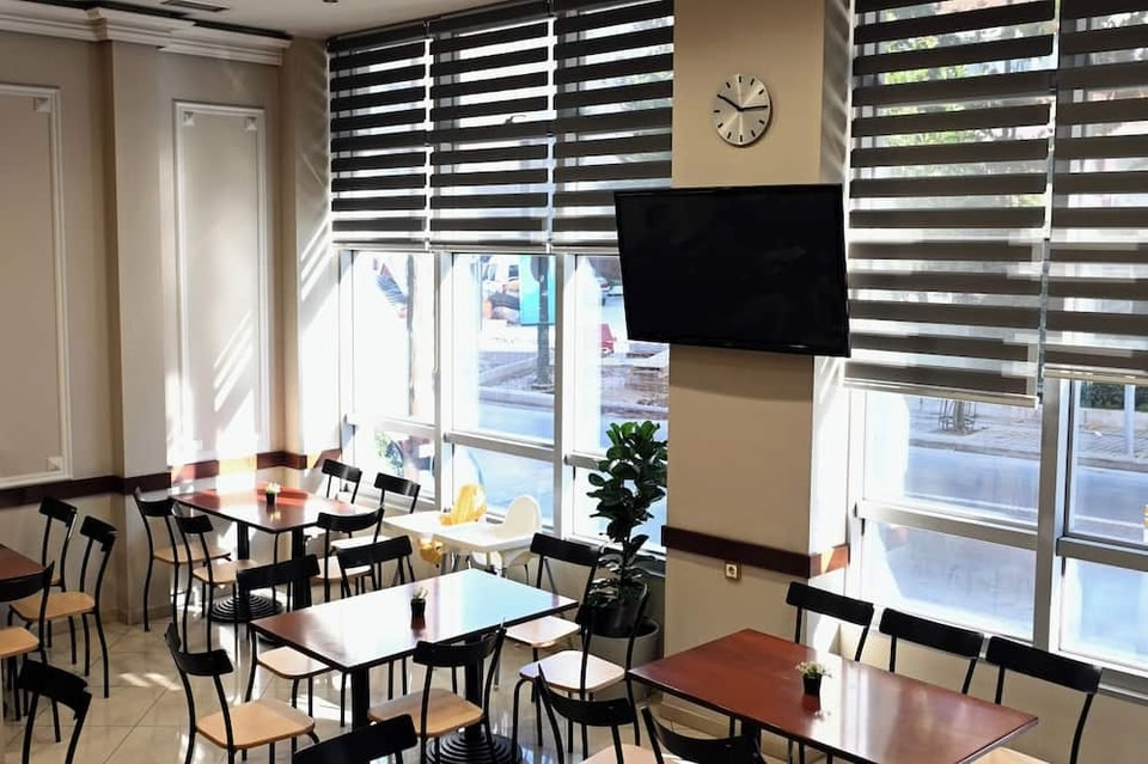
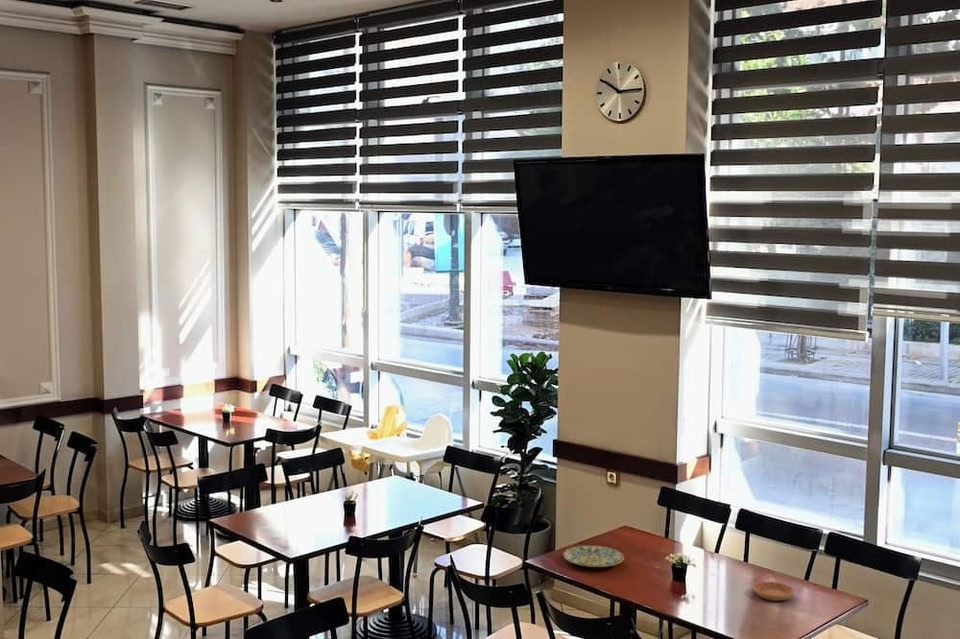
+ saucer [752,581,795,602]
+ plate [562,545,625,568]
